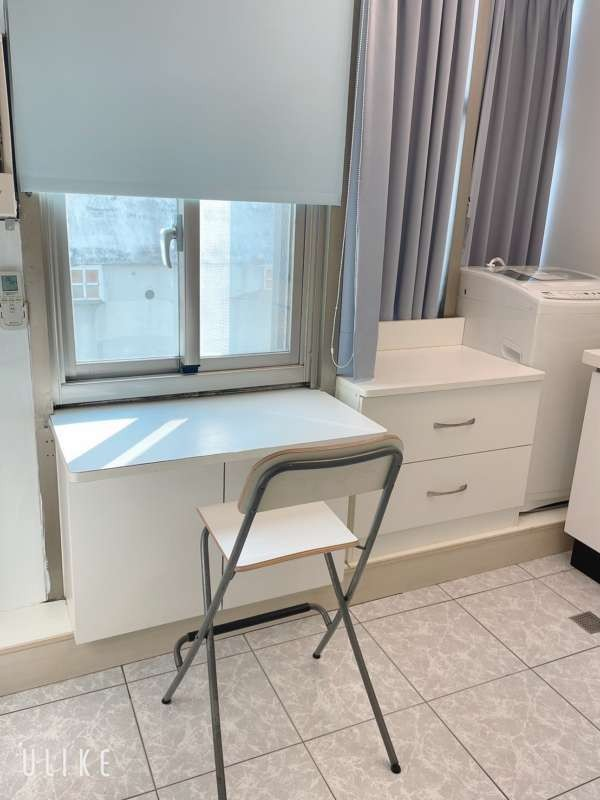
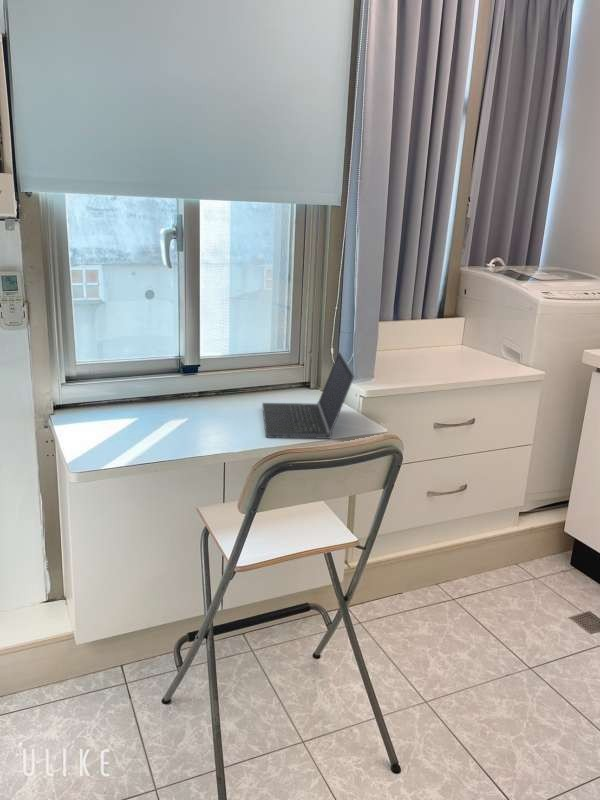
+ laptop computer [261,350,355,440]
